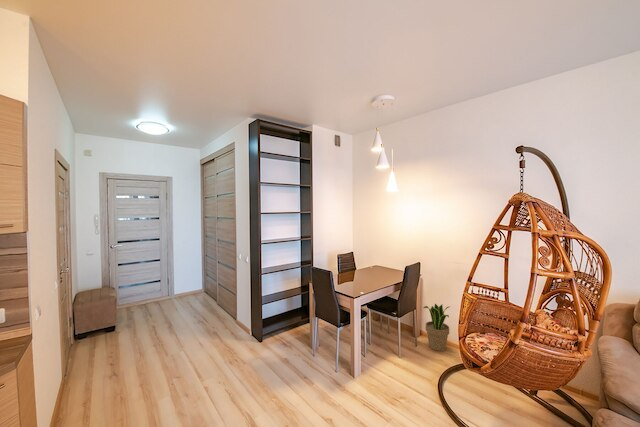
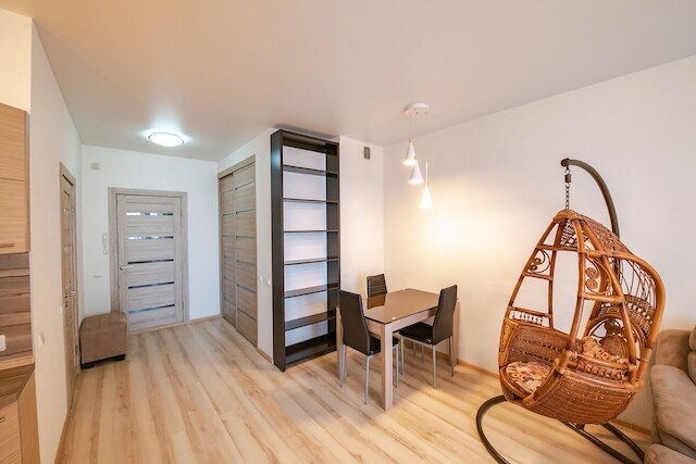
- potted plant [423,303,451,352]
